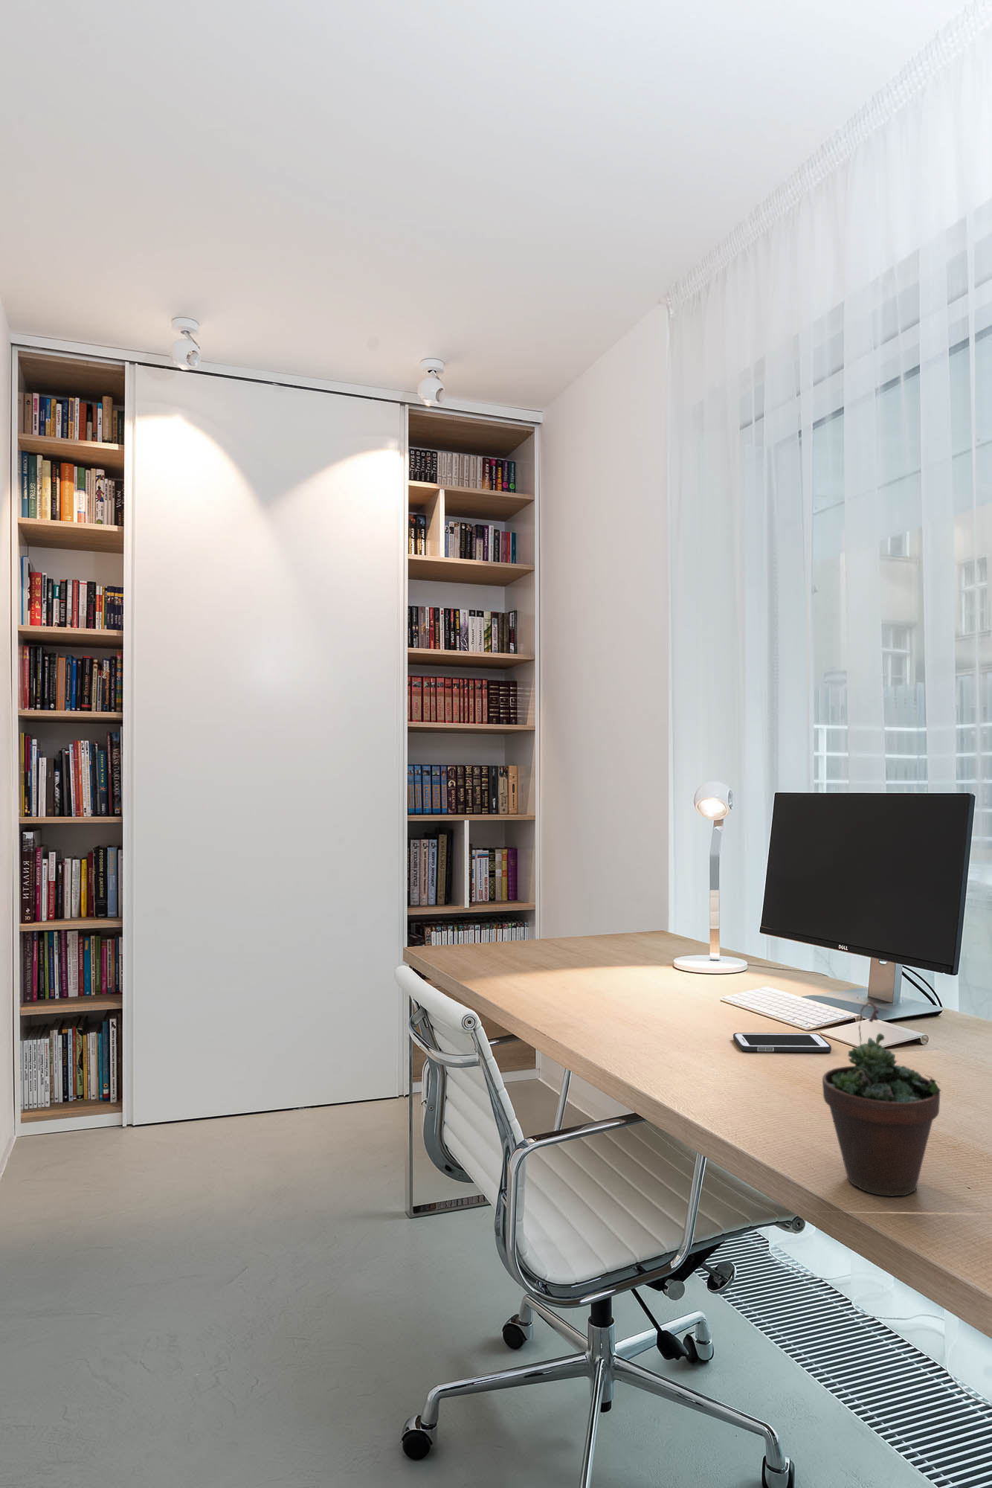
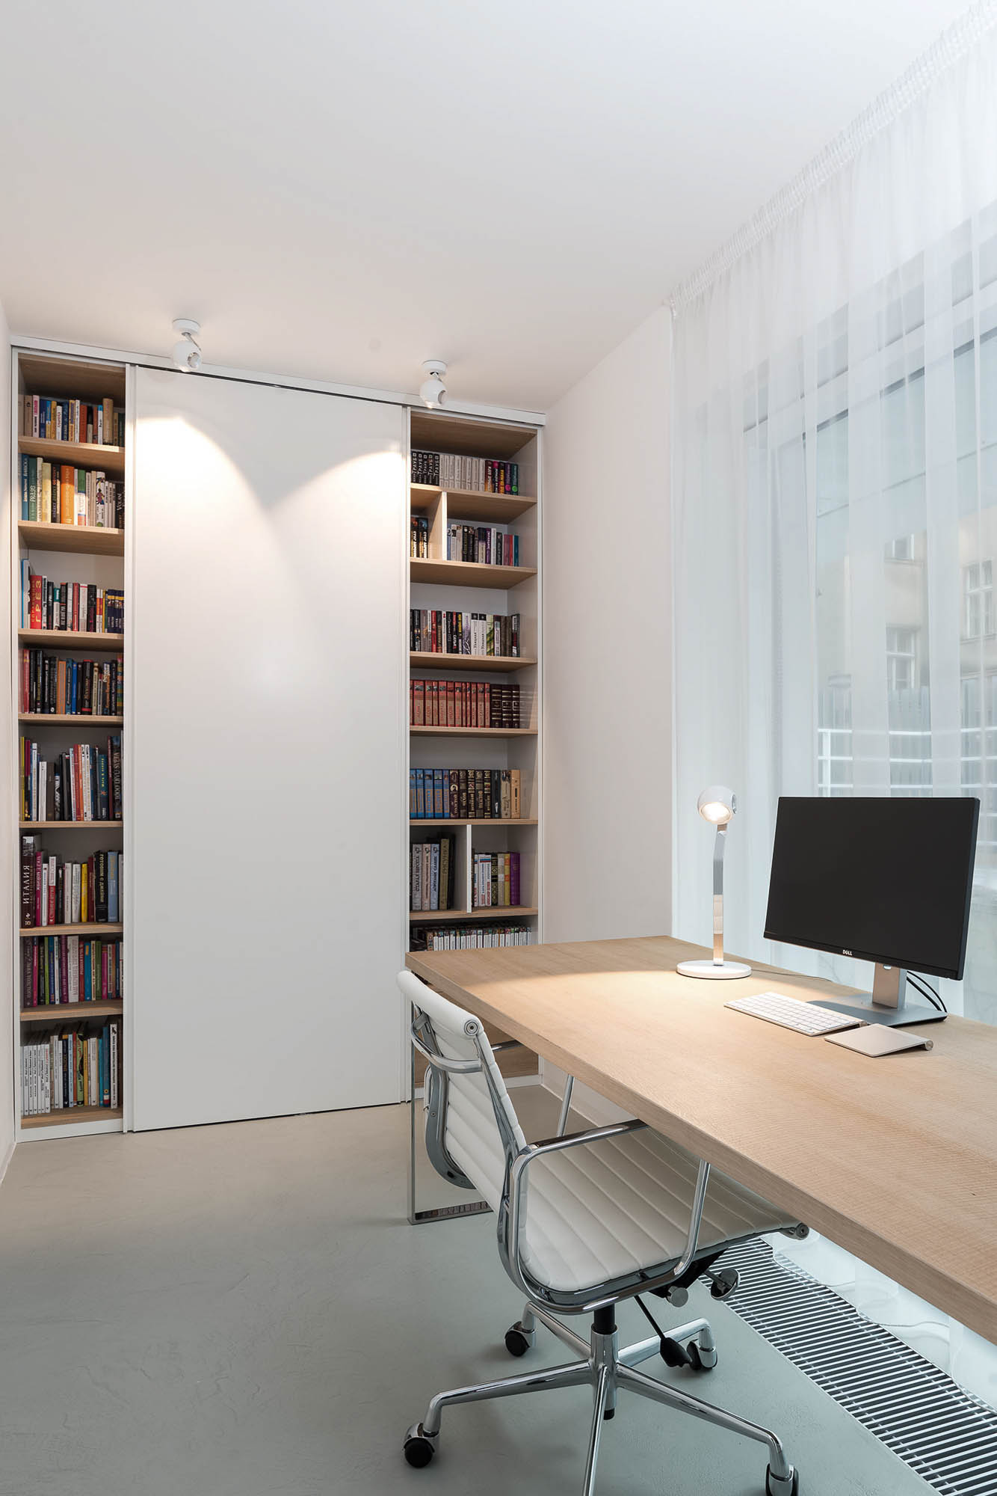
- succulent plant [822,1002,942,1197]
- cell phone [733,1032,833,1053]
